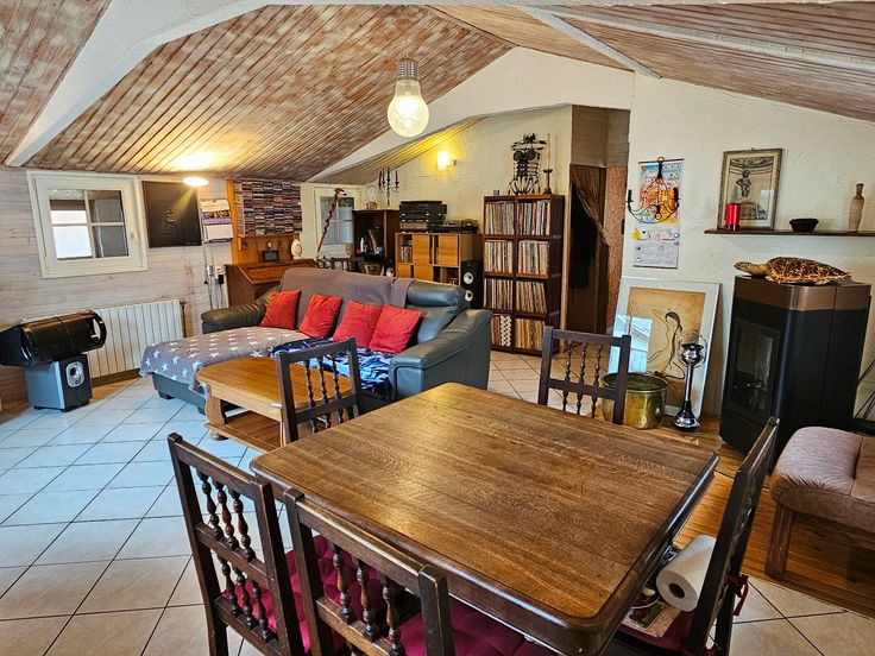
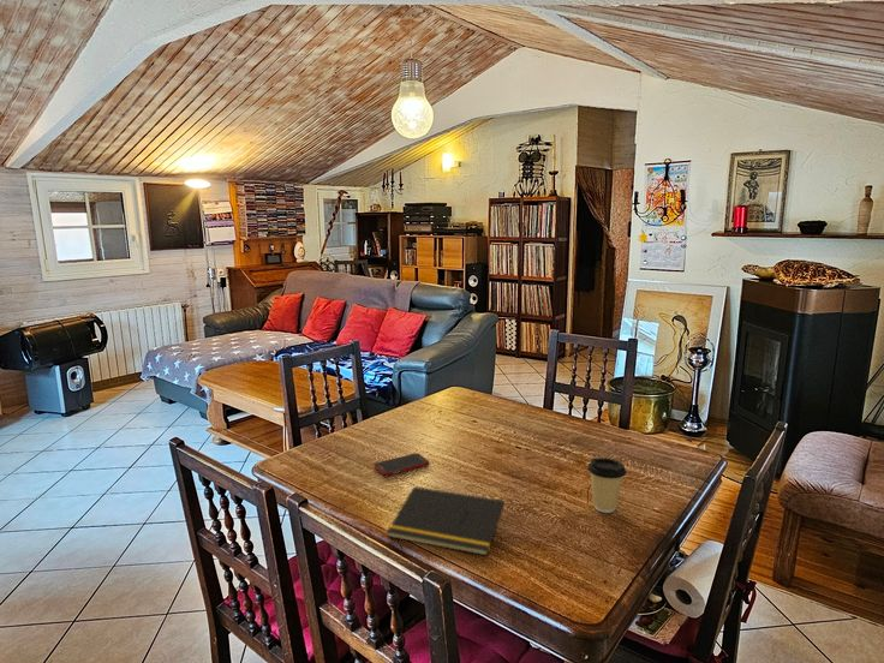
+ notepad [386,485,506,557]
+ coffee cup [586,456,627,514]
+ cell phone [372,452,430,477]
